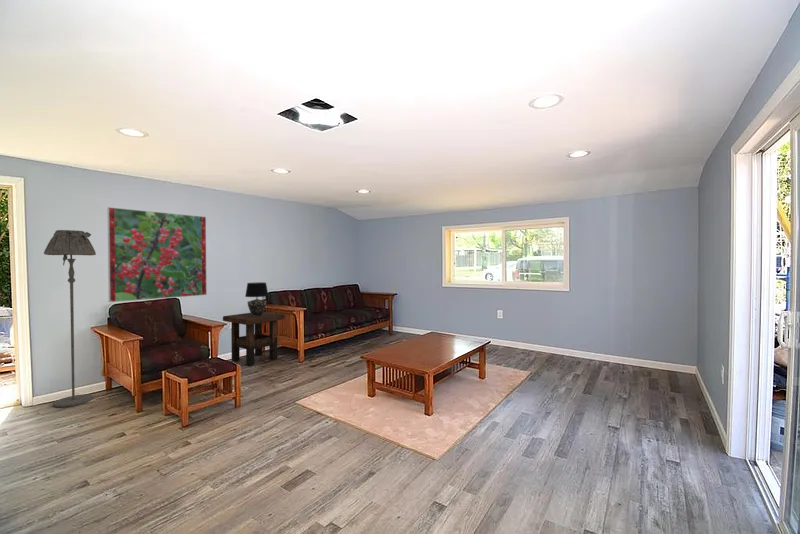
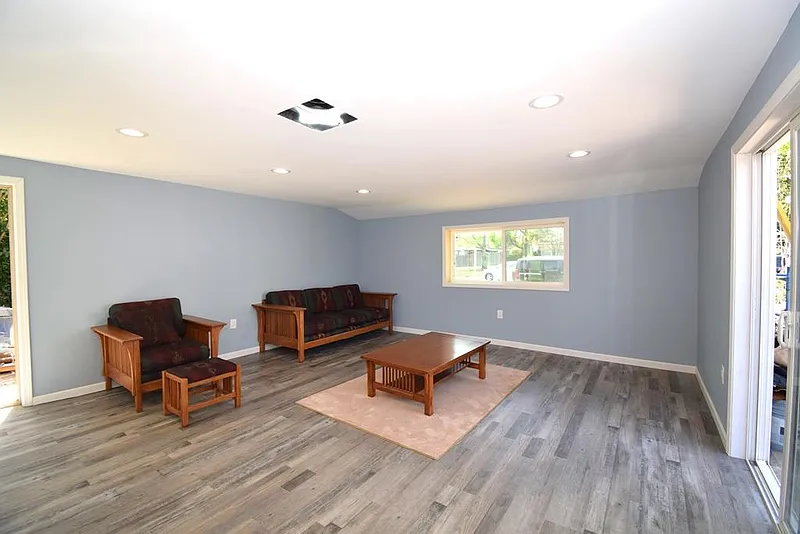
- table lamp [244,281,270,316]
- side table [222,311,286,366]
- floor lamp [43,229,97,408]
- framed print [107,206,208,303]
